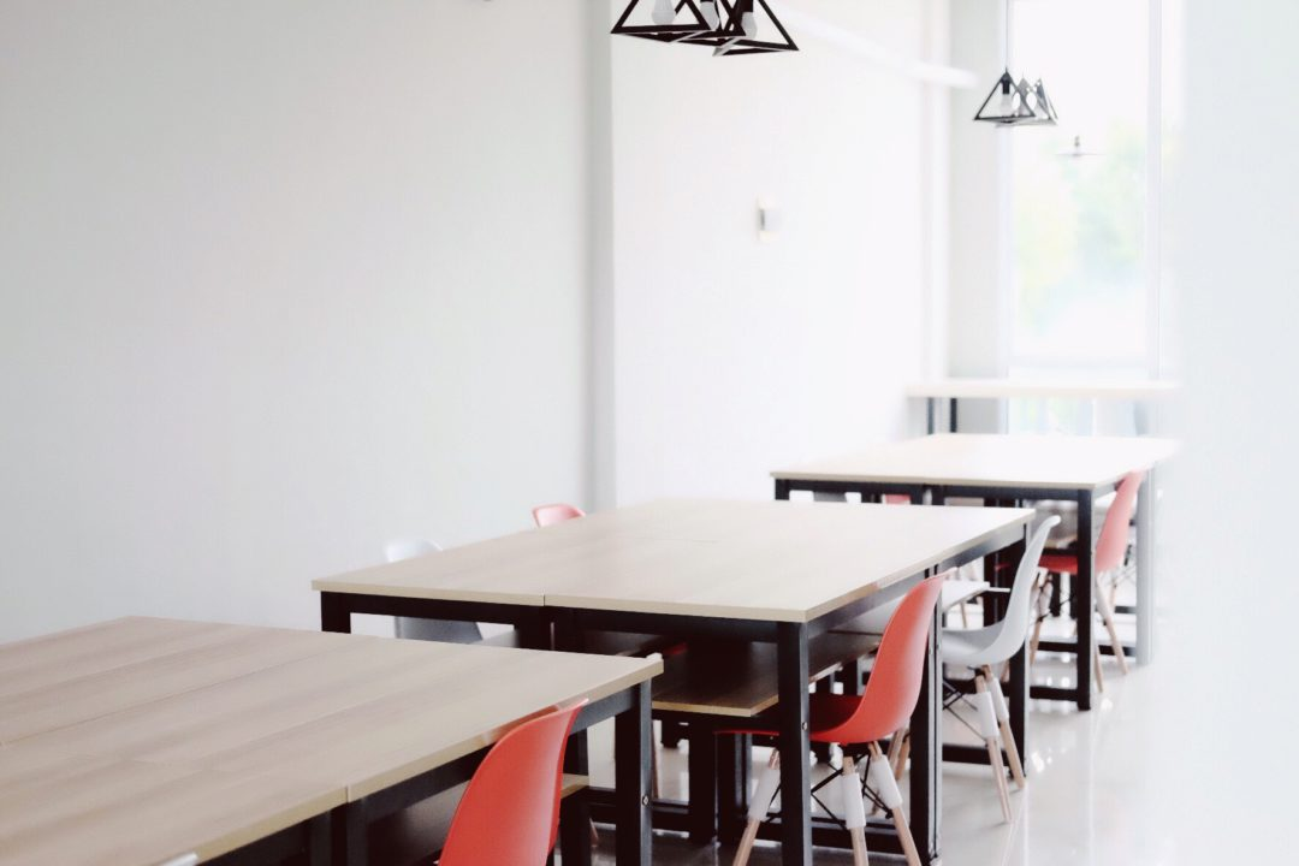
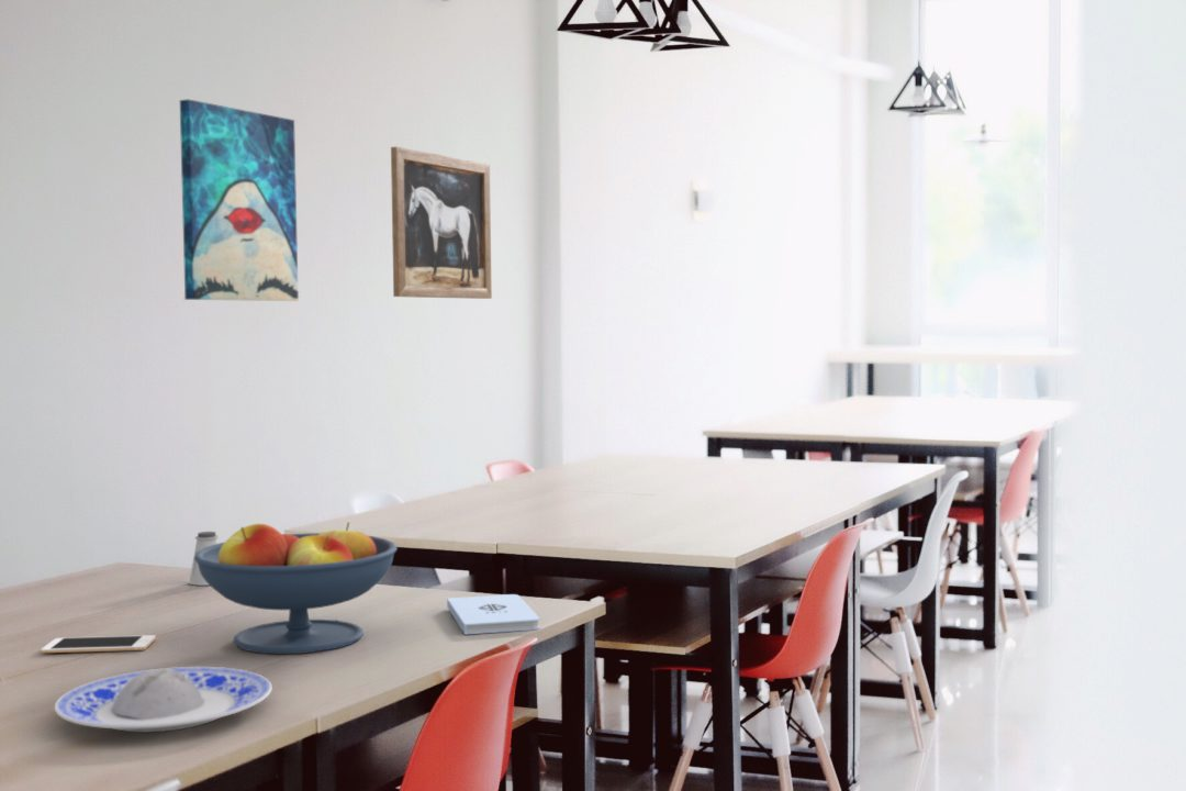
+ plate [54,666,273,733]
+ cell phone [40,634,157,654]
+ wall art [179,98,300,302]
+ wall art [390,146,493,300]
+ saltshaker [188,531,220,587]
+ fruit bowl [193,522,399,655]
+ notepad [446,593,540,636]
